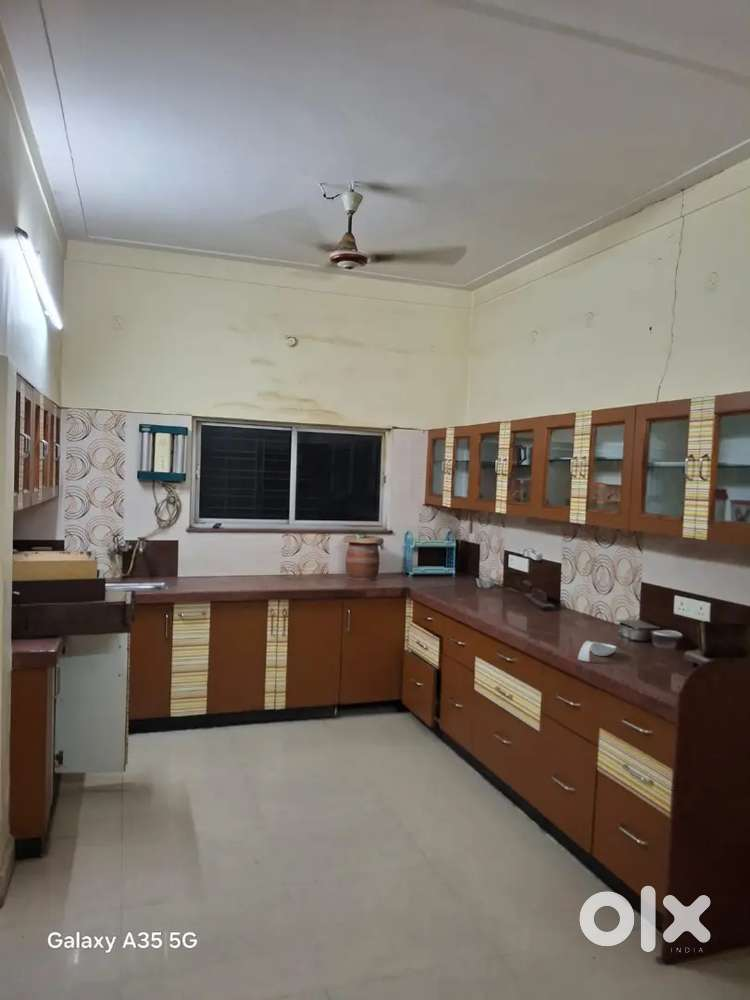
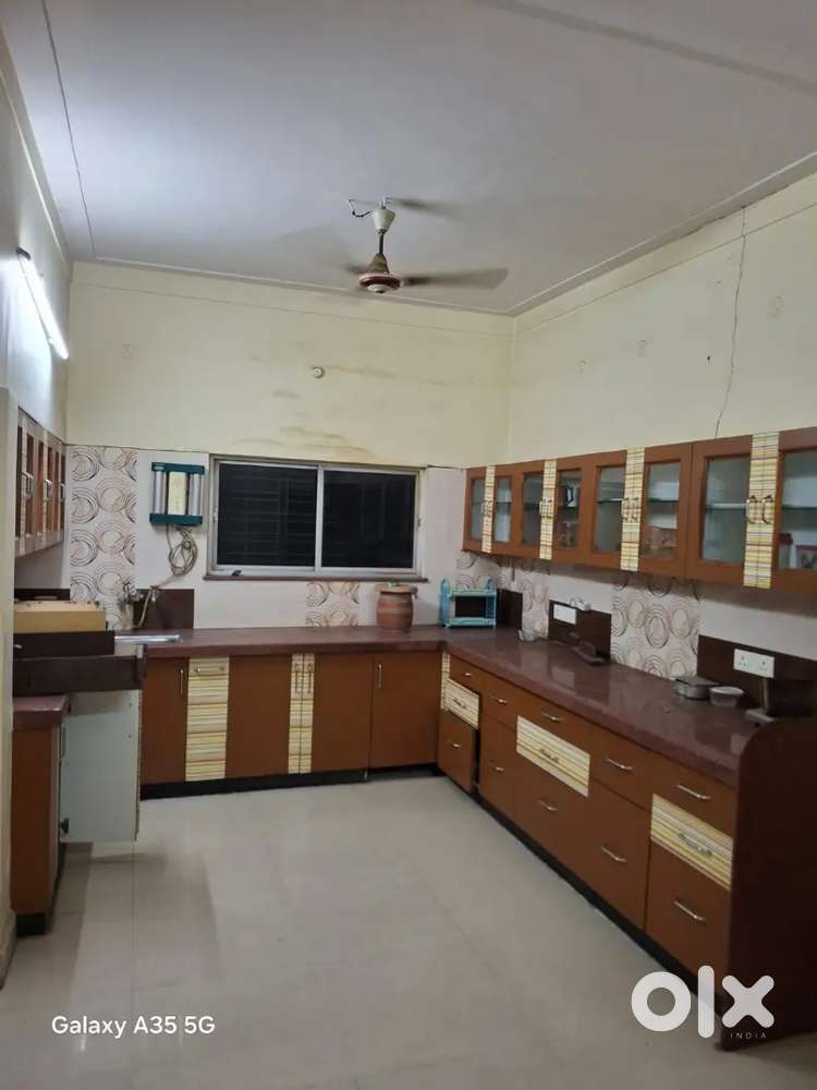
- spoon rest [577,640,618,663]
